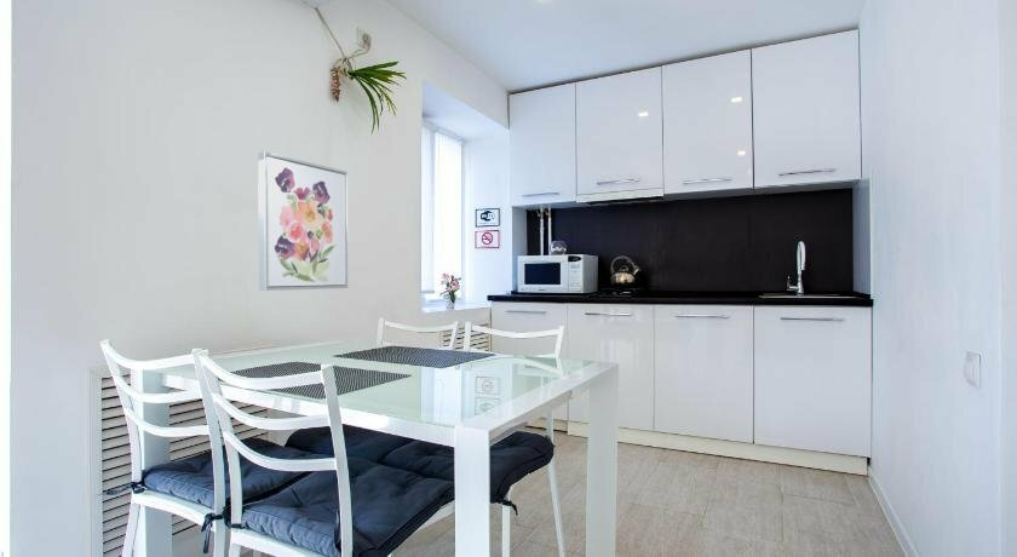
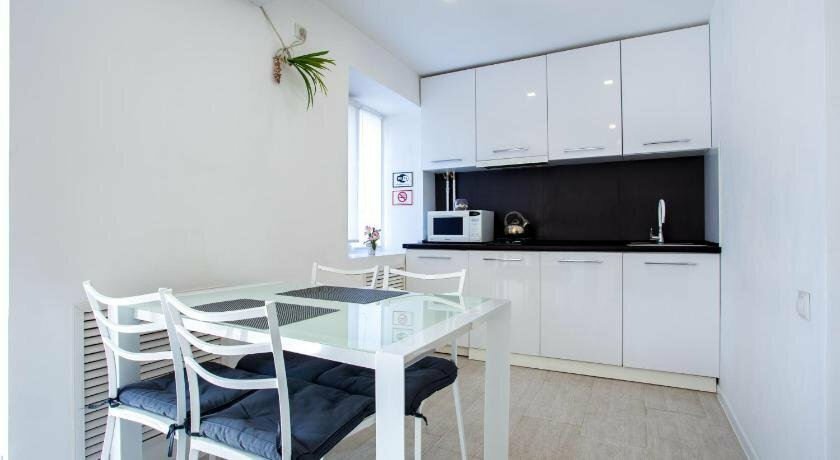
- wall art [257,150,349,292]
